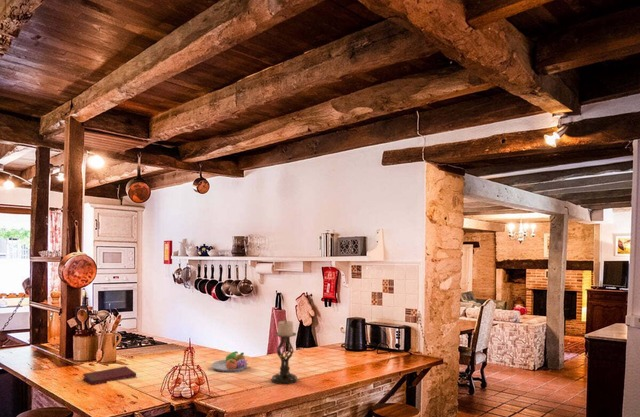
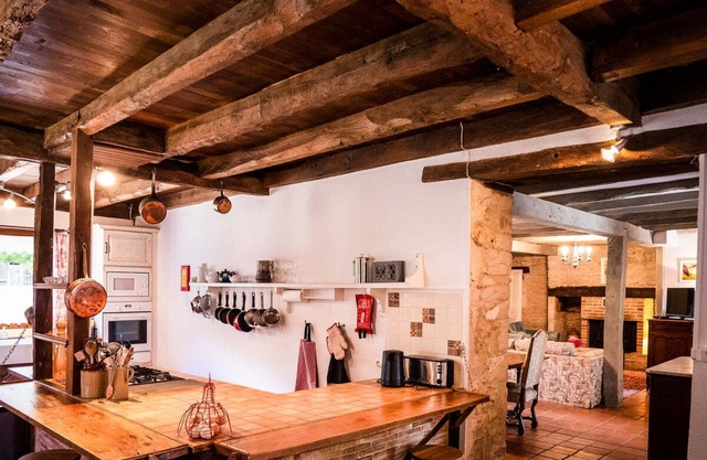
- book [82,365,137,386]
- fruit bowl [210,350,249,373]
- candle holder [270,319,299,385]
